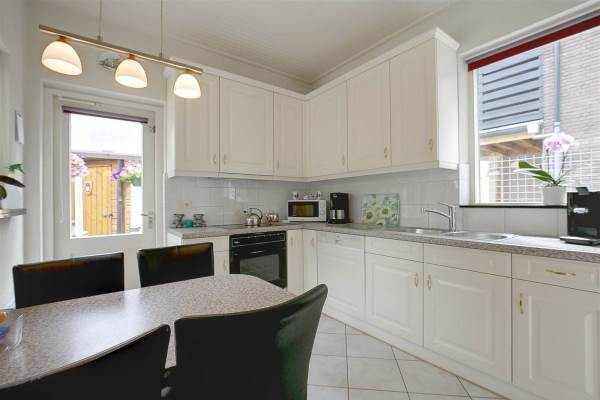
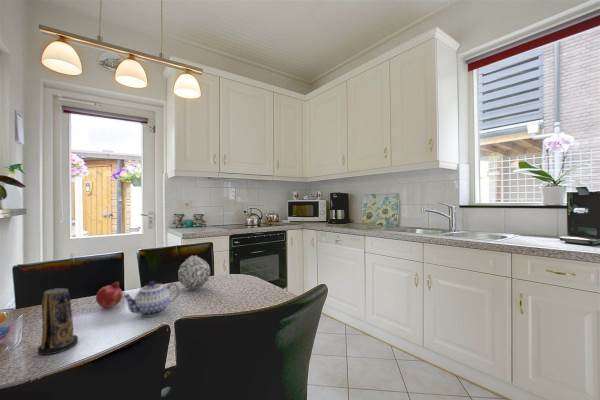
+ teapot [122,280,180,318]
+ candle [36,287,79,356]
+ decorative ball [177,254,211,290]
+ fruit [95,280,123,309]
